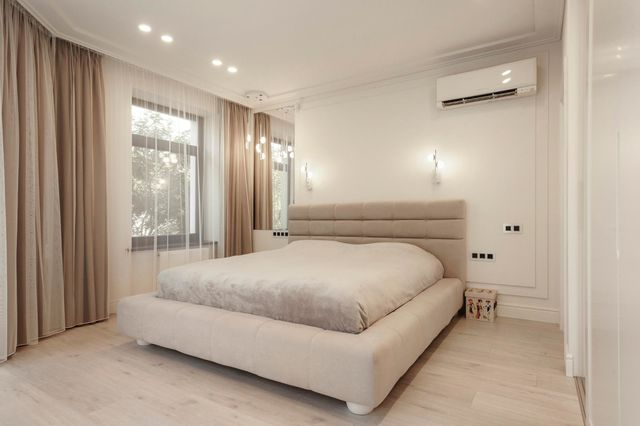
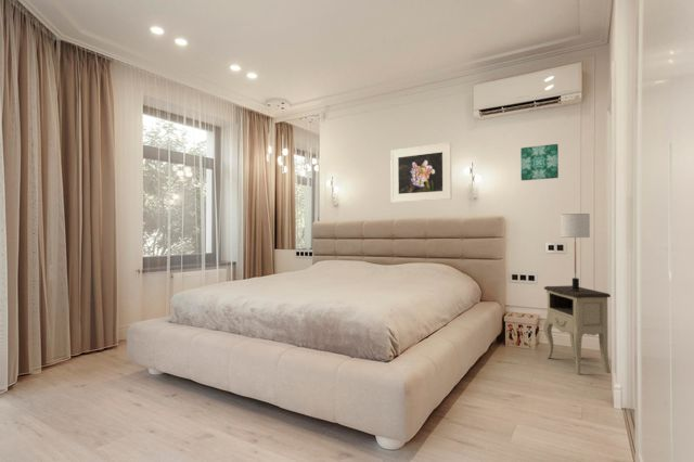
+ nightstand [542,284,612,376]
+ table lamp [560,213,591,292]
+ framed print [389,141,452,204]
+ wall art [519,143,560,181]
